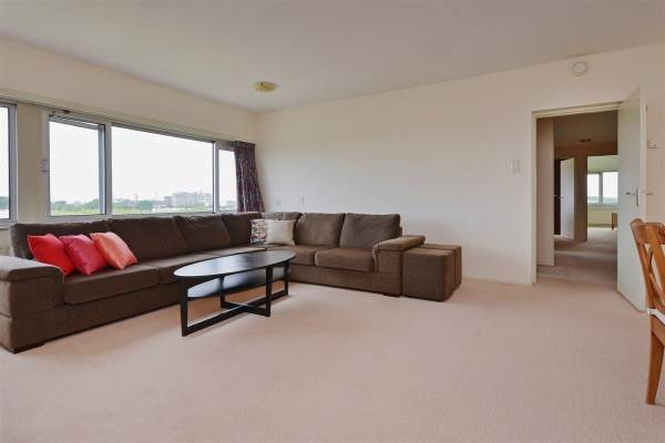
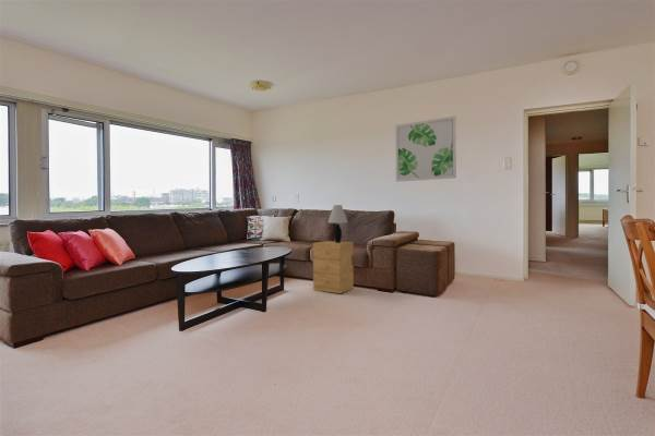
+ nightstand [312,240,355,294]
+ wall art [395,116,457,183]
+ table lamp [327,204,348,243]
